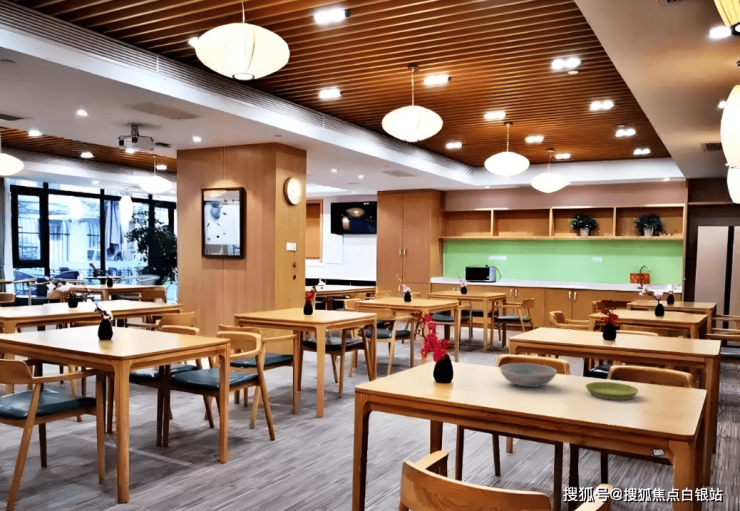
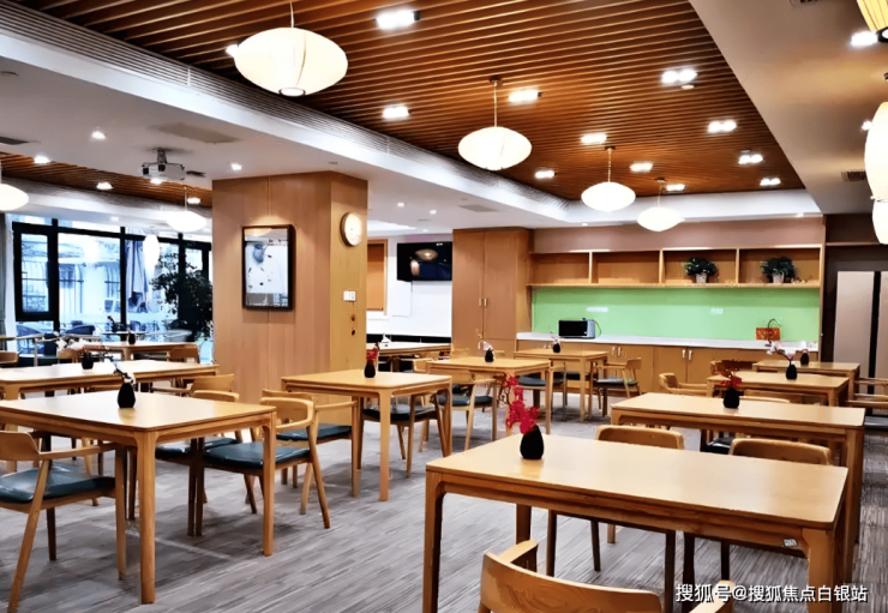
- dish [499,362,558,388]
- saucer [585,381,640,401]
